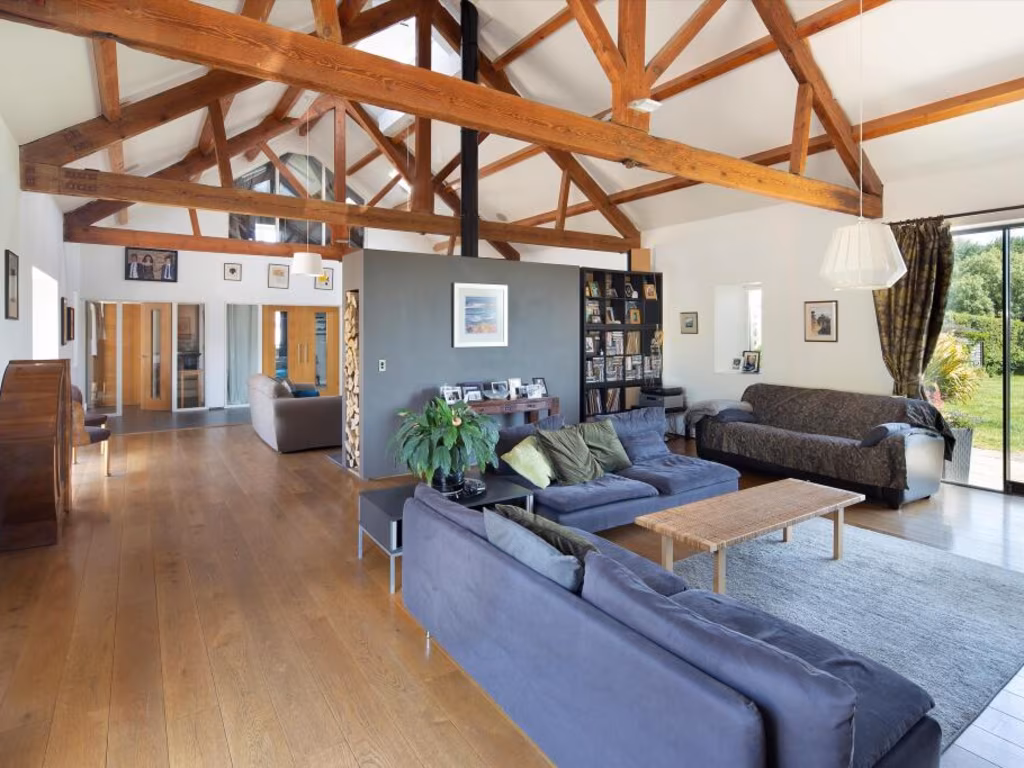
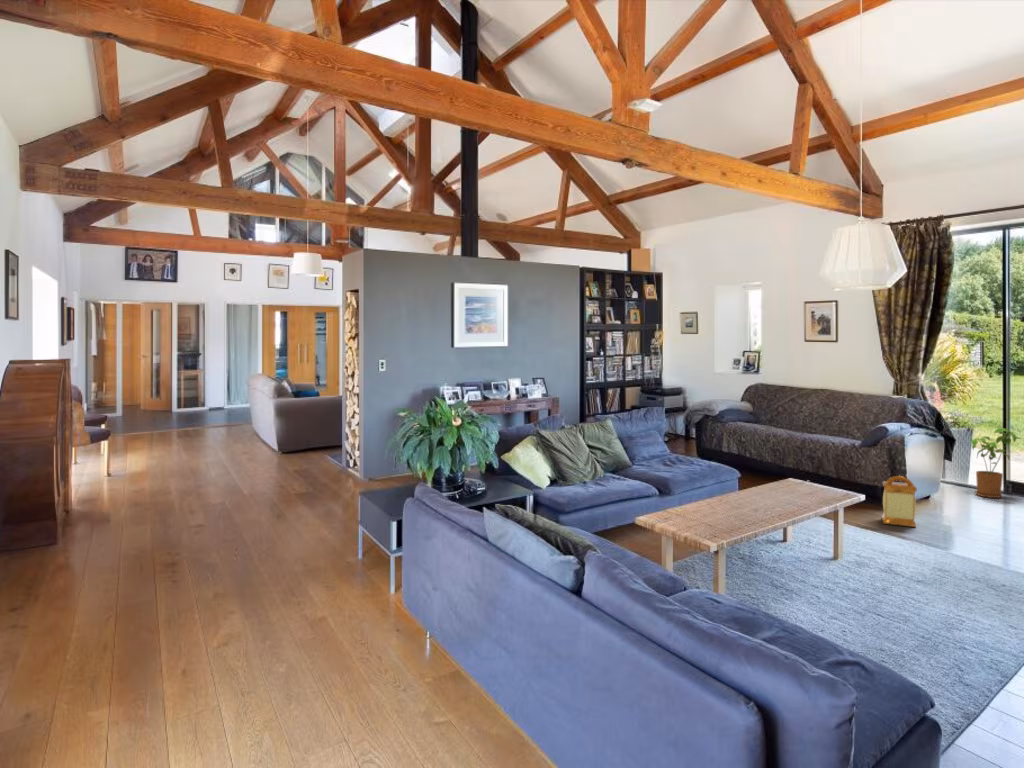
+ house plant [970,427,1024,499]
+ lantern [881,475,918,528]
